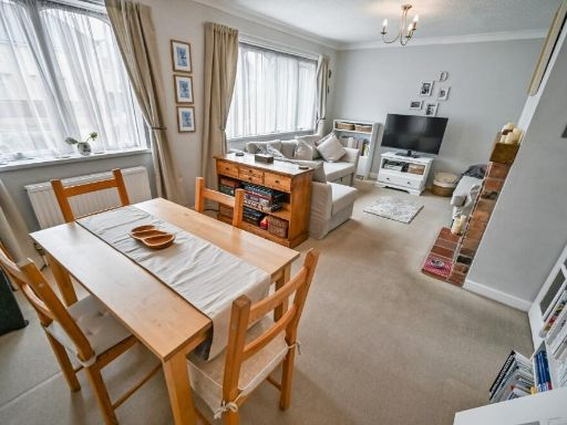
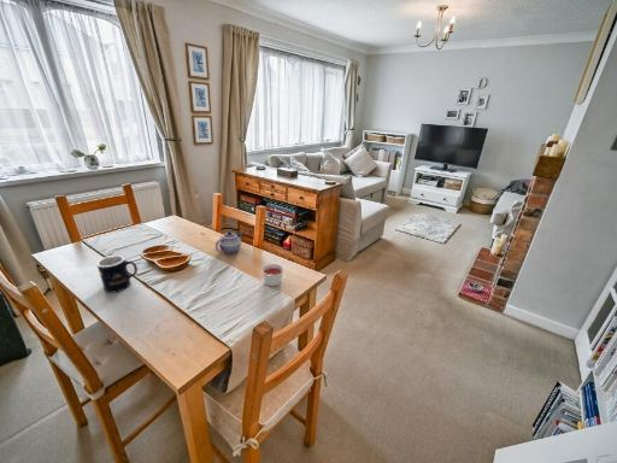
+ candle [260,263,284,287]
+ teapot [215,230,243,254]
+ mug [95,254,139,294]
